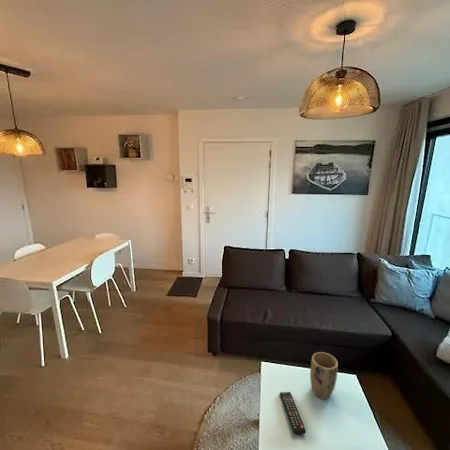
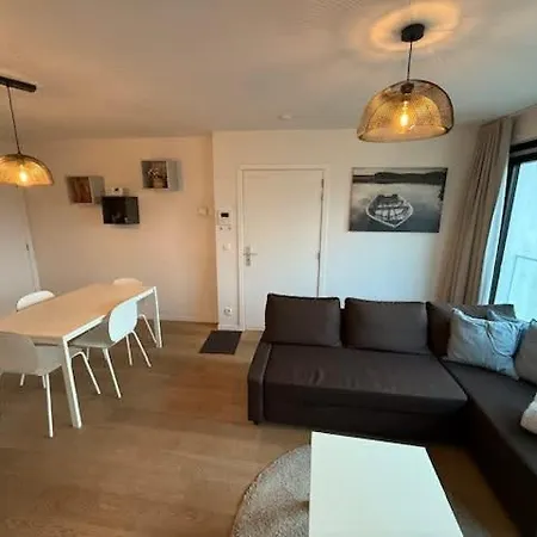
- plant pot [309,351,339,400]
- remote control [279,391,307,436]
